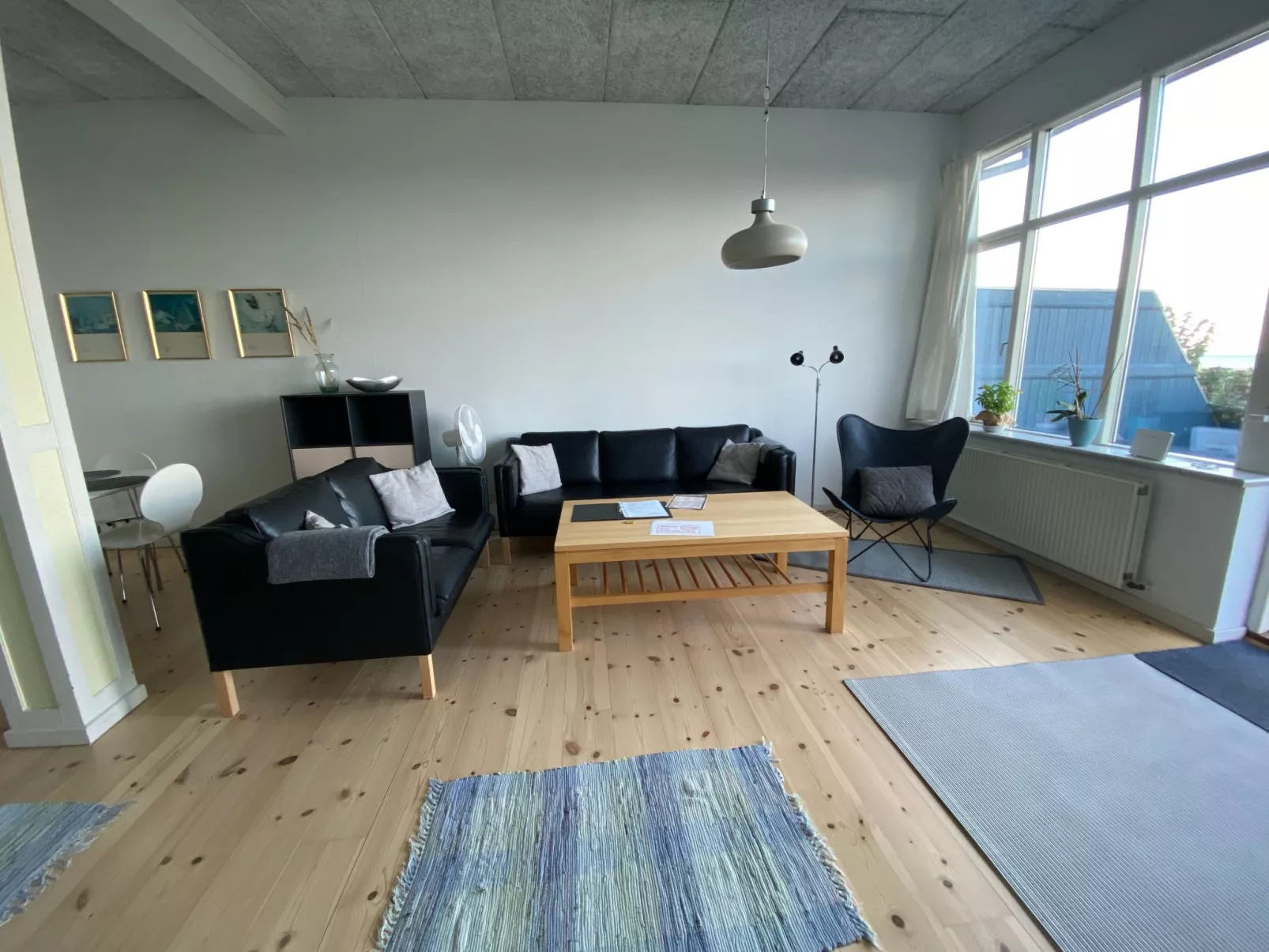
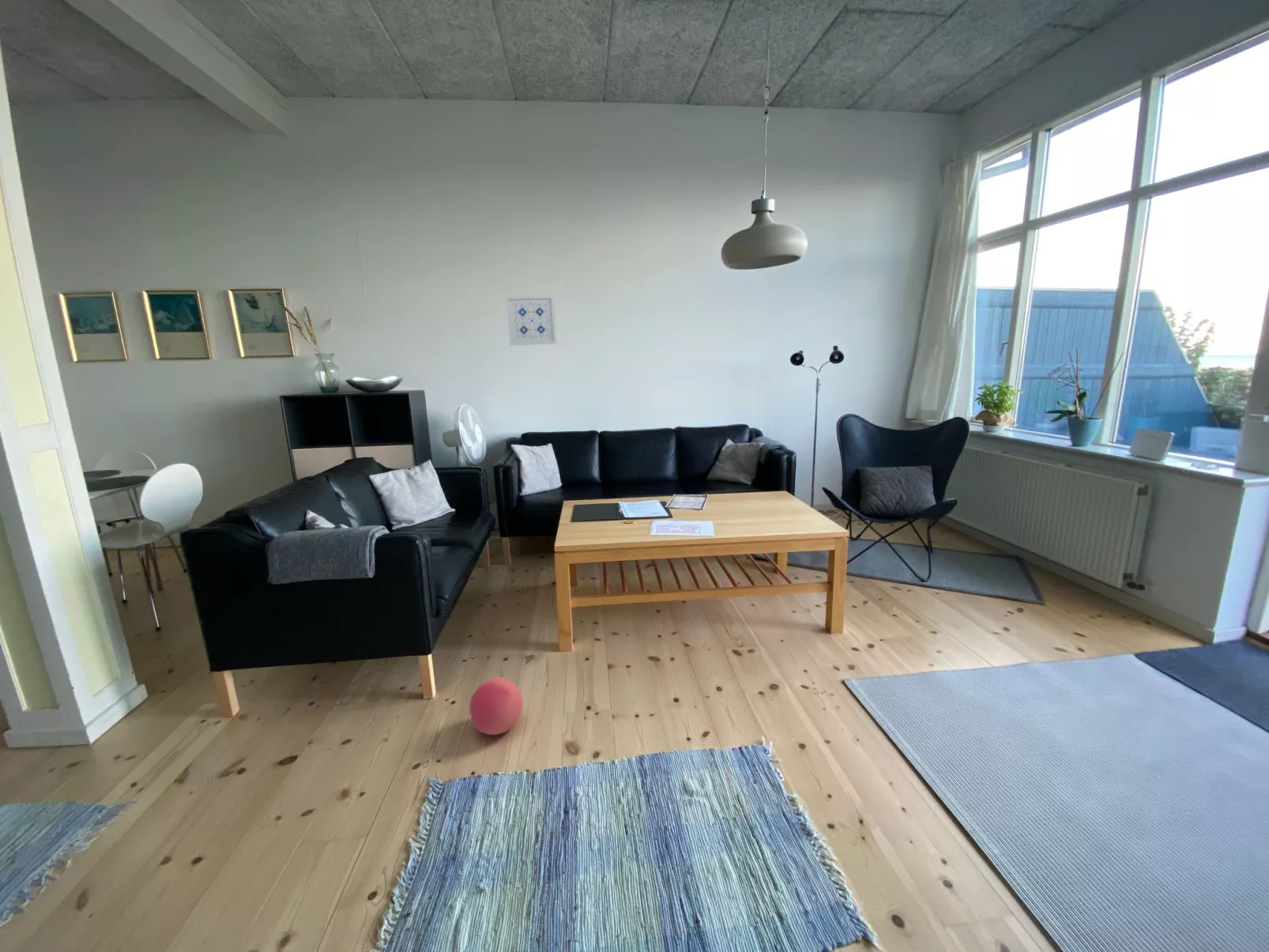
+ ball [469,676,524,736]
+ wall art [505,295,558,346]
